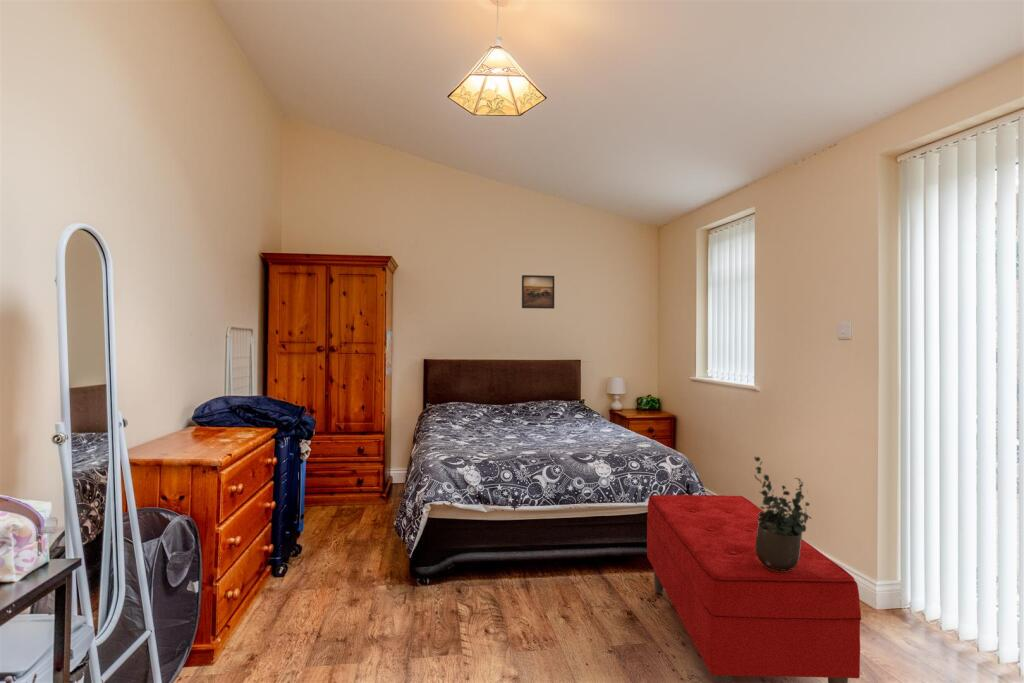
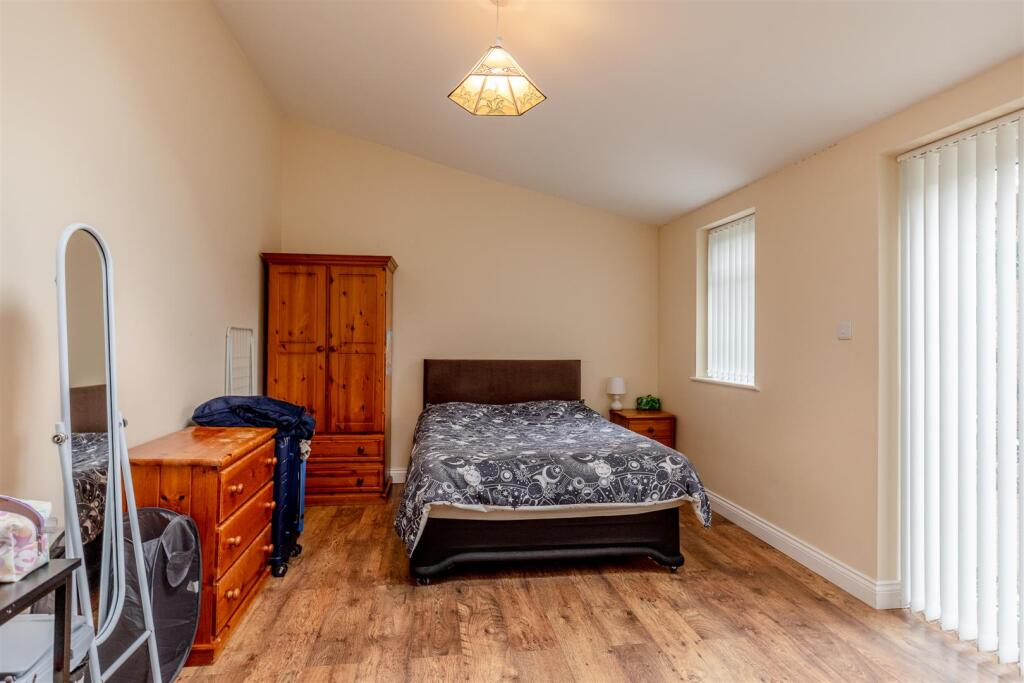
- potted plant [753,456,813,573]
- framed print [521,274,555,310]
- bench [646,494,863,683]
